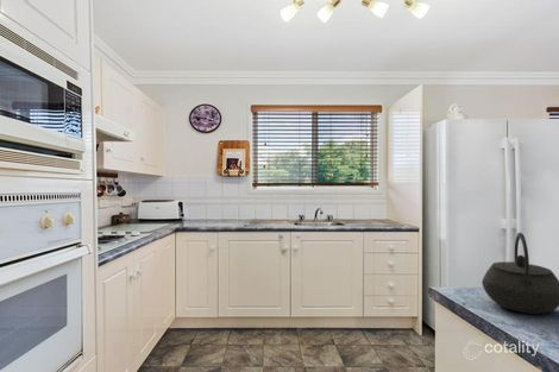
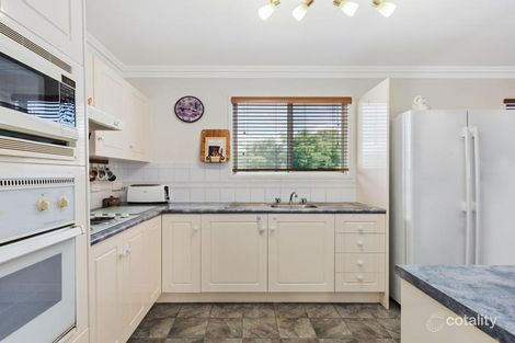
- kettle [481,232,559,315]
